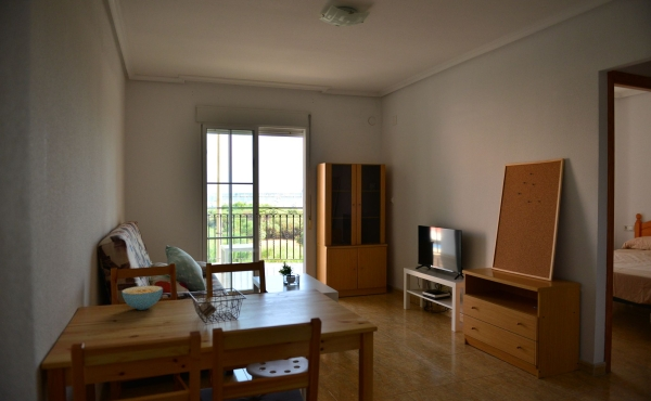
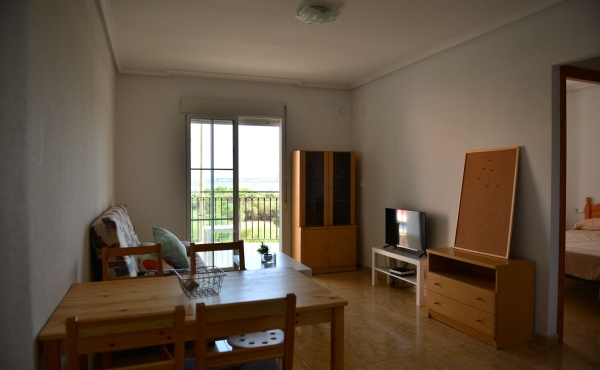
- cereal bowl [120,285,164,311]
